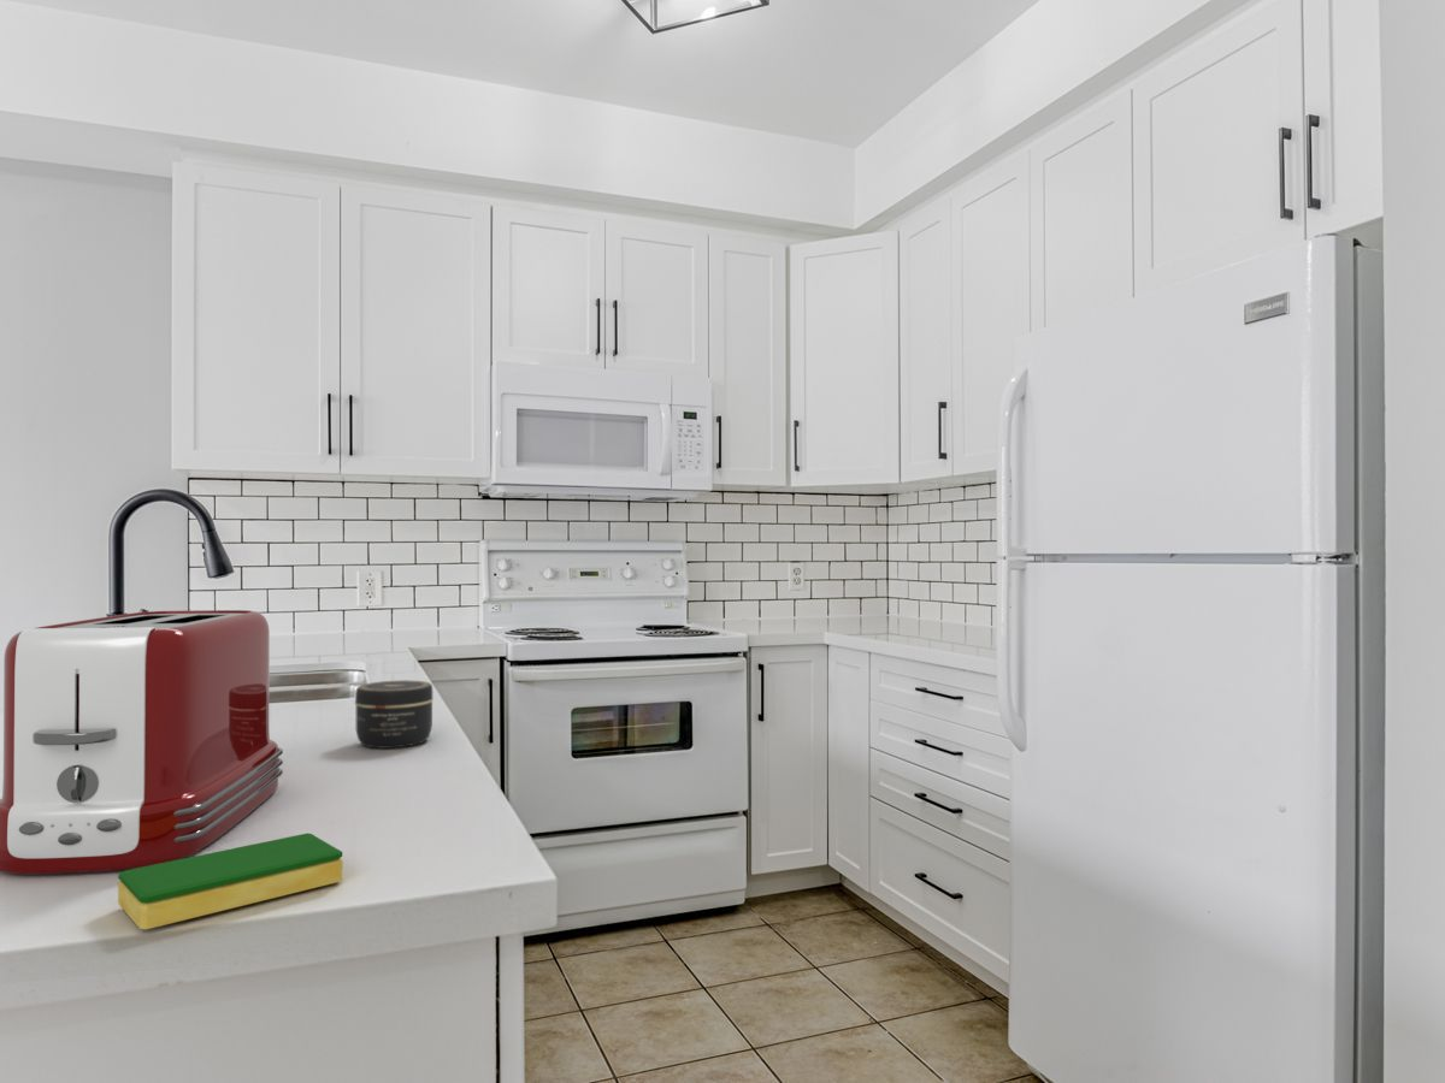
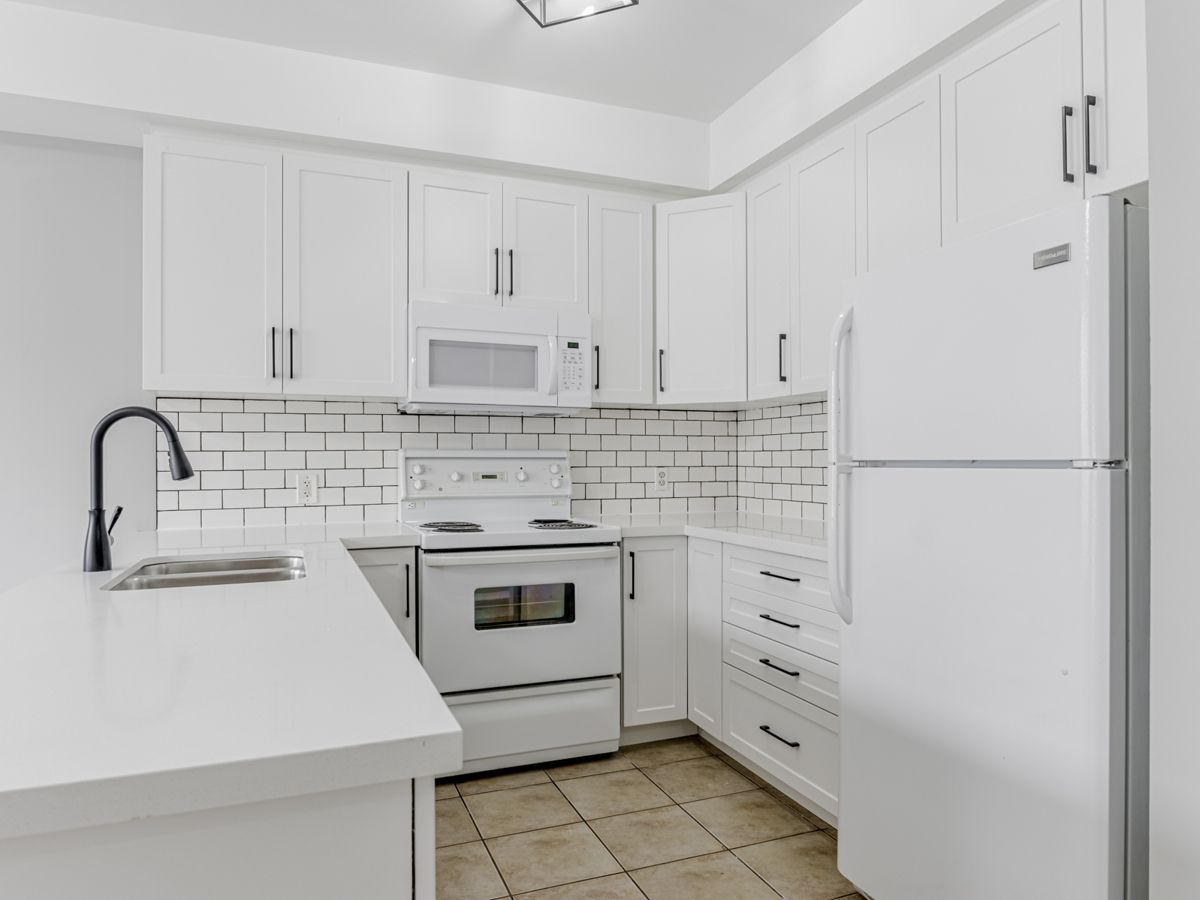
- dish sponge [117,833,343,931]
- jar [354,679,435,748]
- toaster [0,609,284,876]
